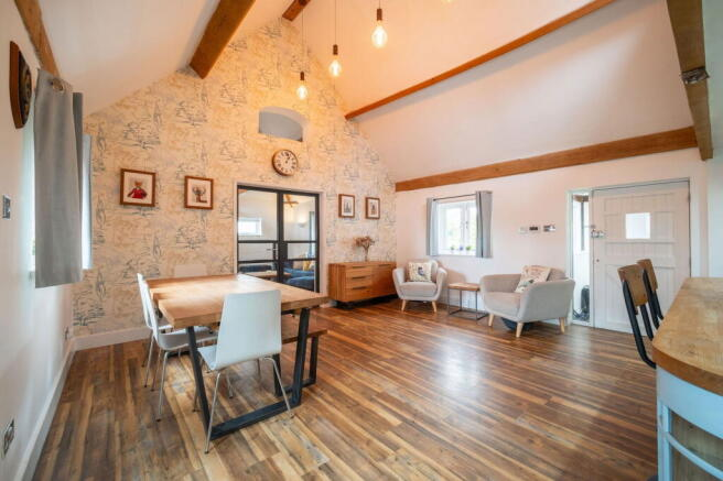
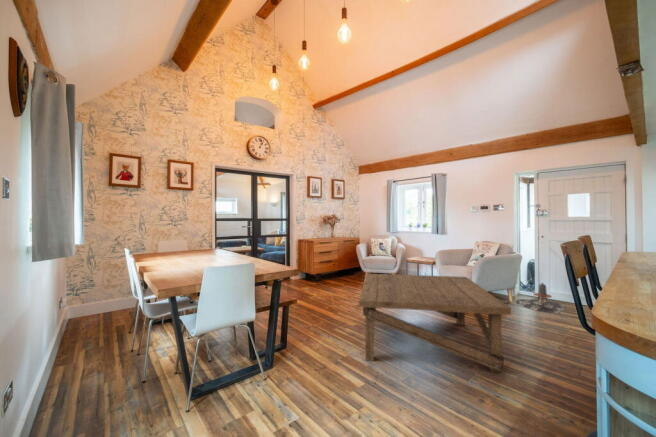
+ coffee table [358,273,512,373]
+ side table [515,281,566,314]
